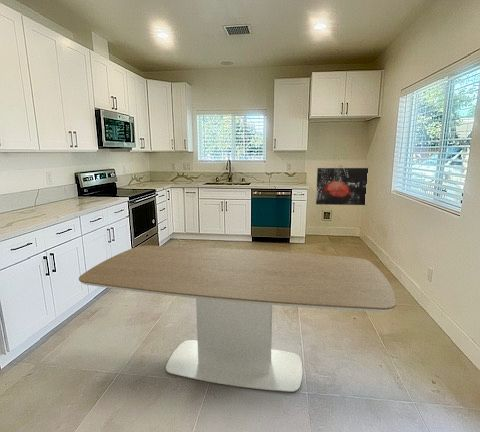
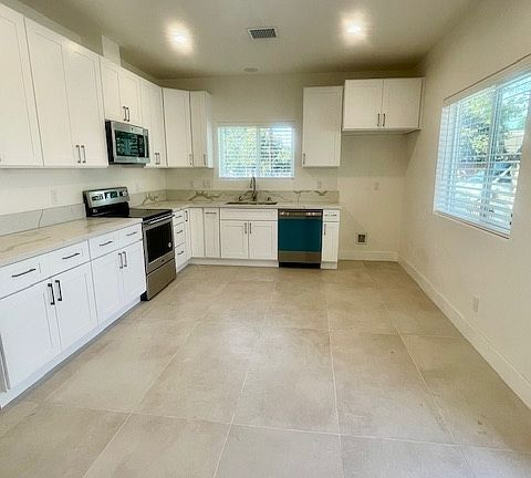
- wall art [315,167,369,206]
- dining table [78,245,397,393]
